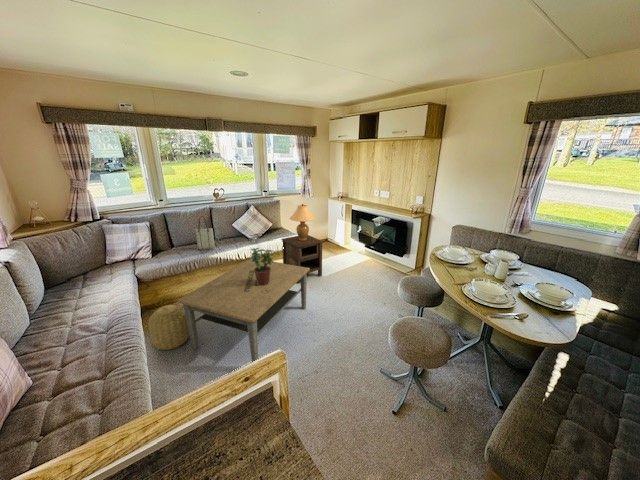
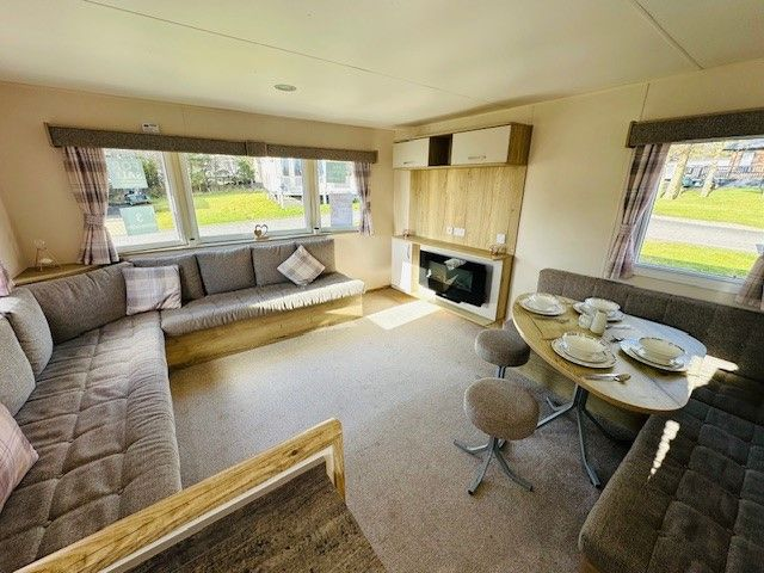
- nightstand [280,234,324,284]
- potted plant [249,247,276,286]
- tote bag [194,215,215,251]
- basket [147,304,190,351]
- coffee table [176,257,310,363]
- table lamp [289,203,317,241]
